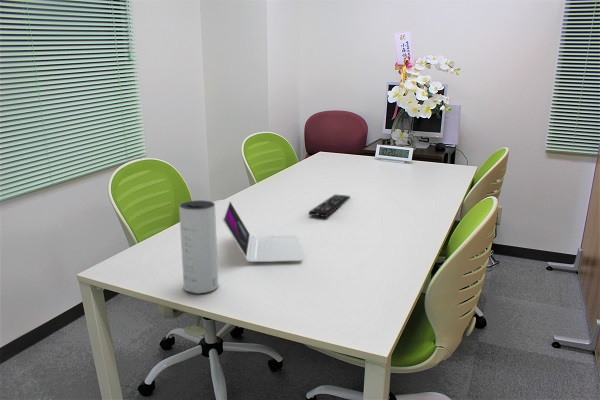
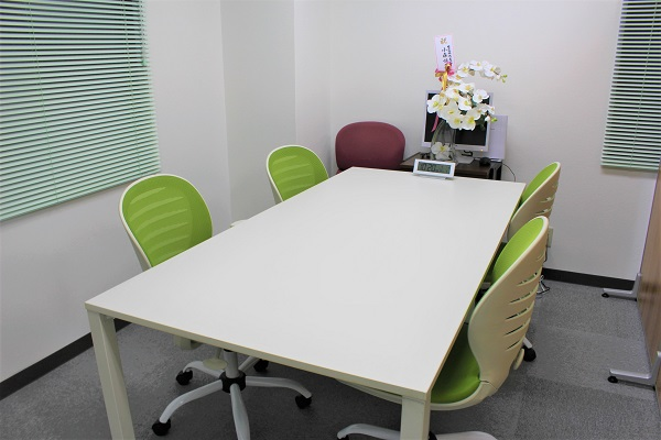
- speaker [178,199,219,295]
- laptop [221,198,303,263]
- remote control [308,193,351,218]
